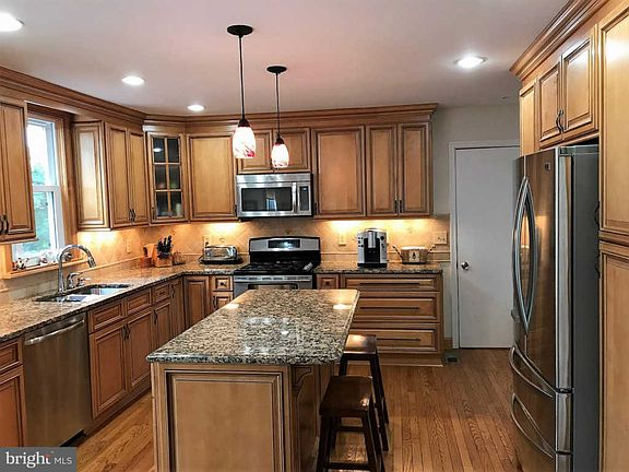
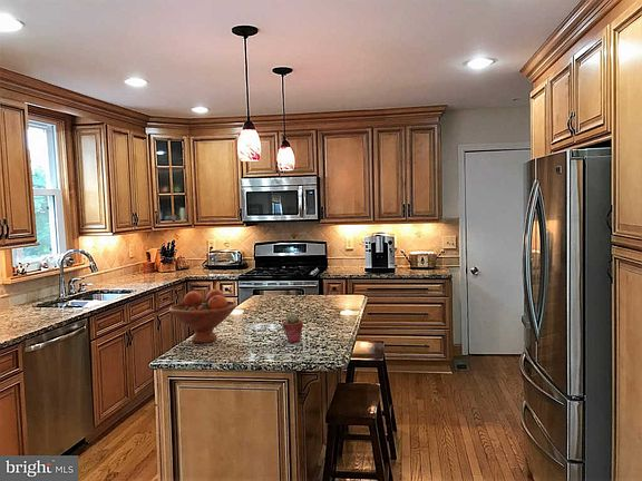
+ fruit bowl [167,288,237,344]
+ potted succulent [281,313,304,343]
